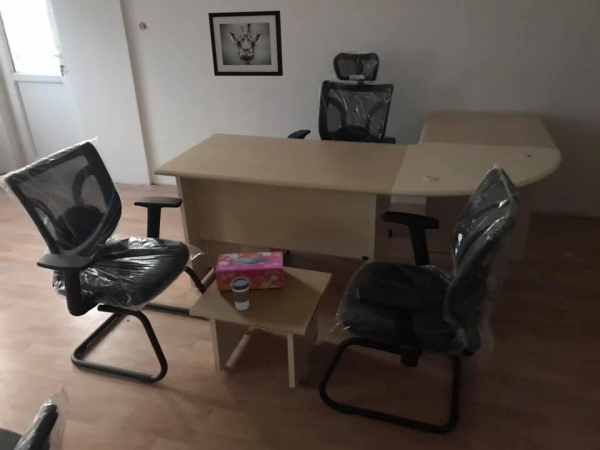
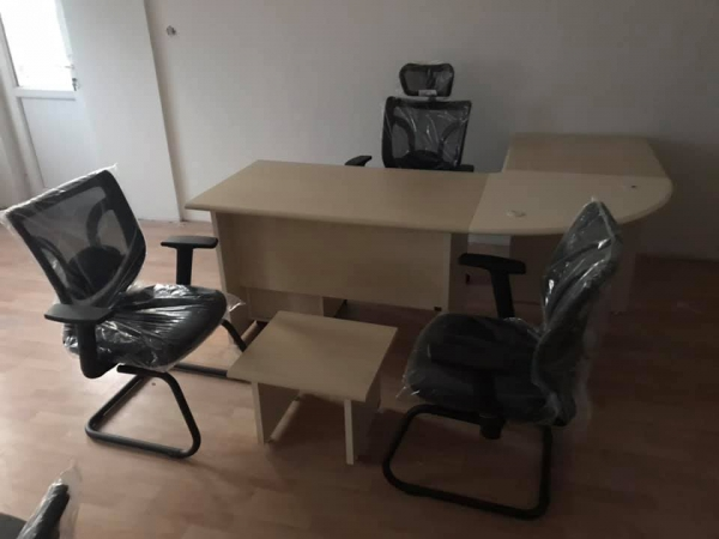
- tissue box [214,250,285,292]
- wall art [207,10,284,77]
- coffee cup [231,277,250,311]
